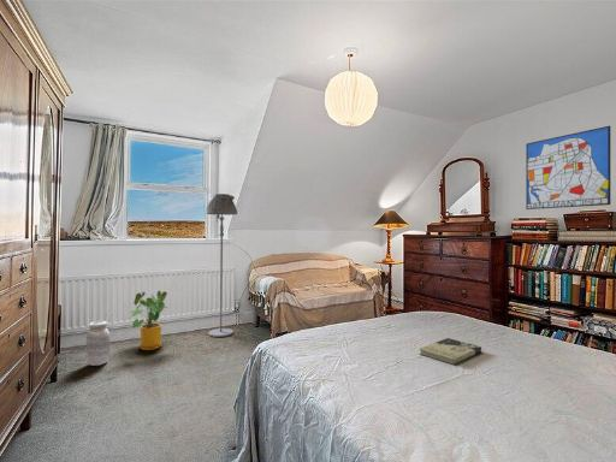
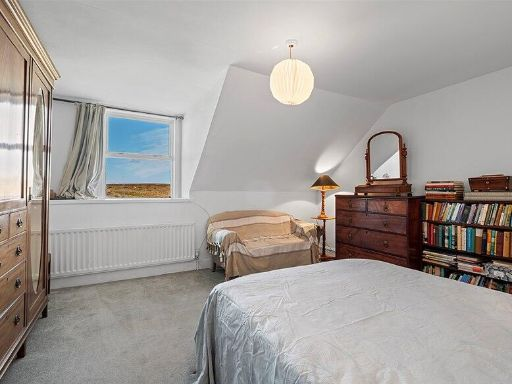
- wall art [525,125,611,211]
- house plant [128,290,168,351]
- vase [85,320,111,367]
- book [419,337,482,366]
- floor lamp [205,192,238,338]
